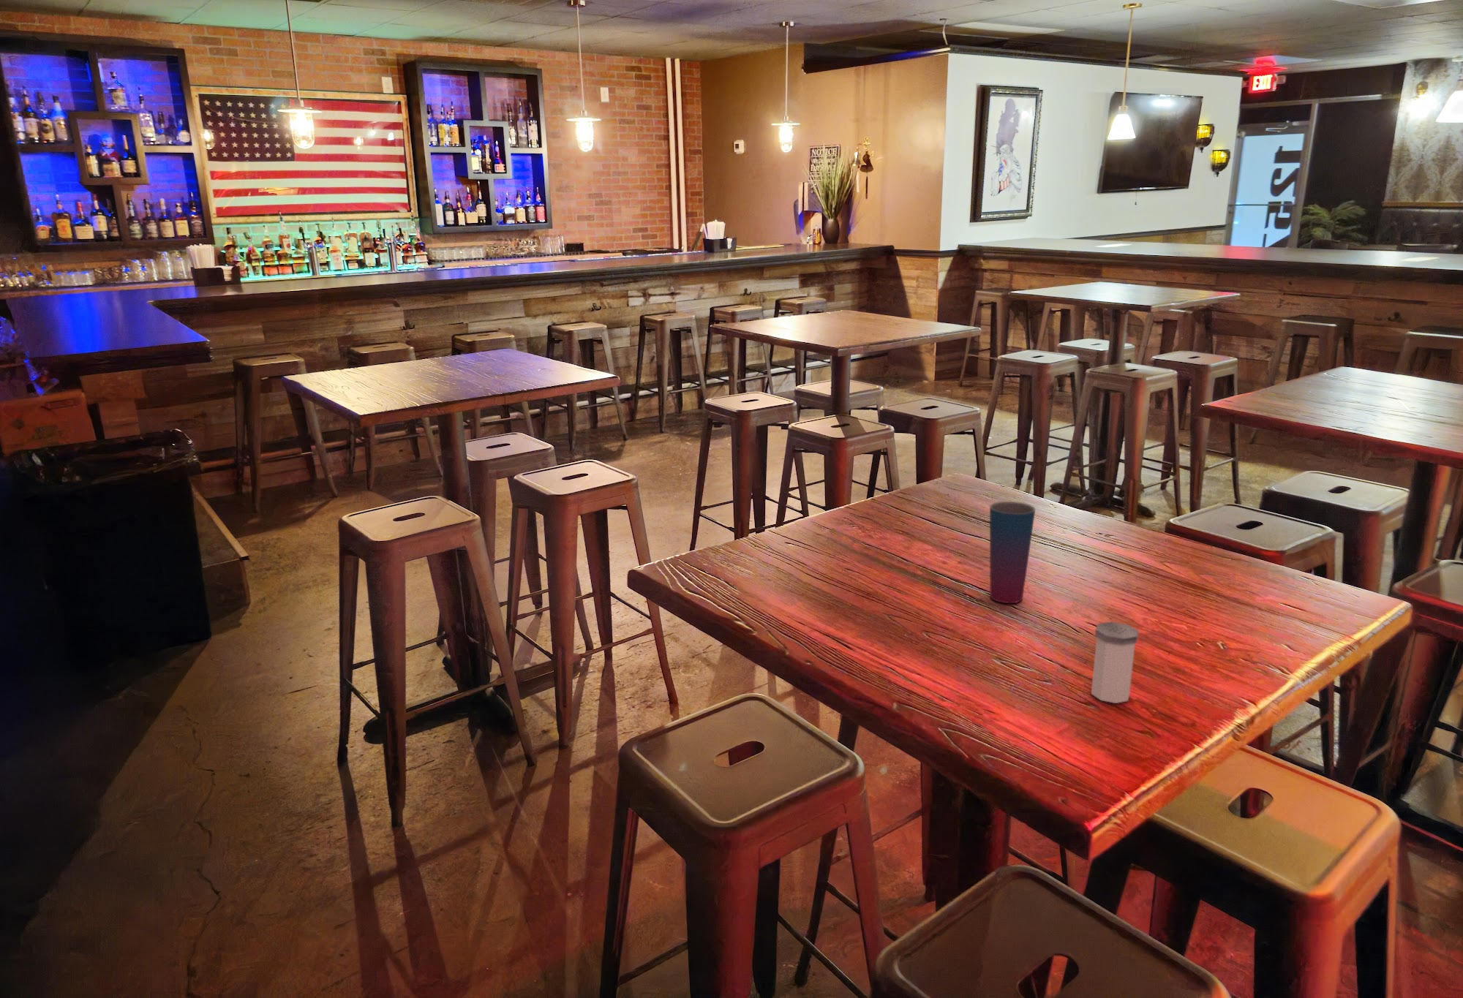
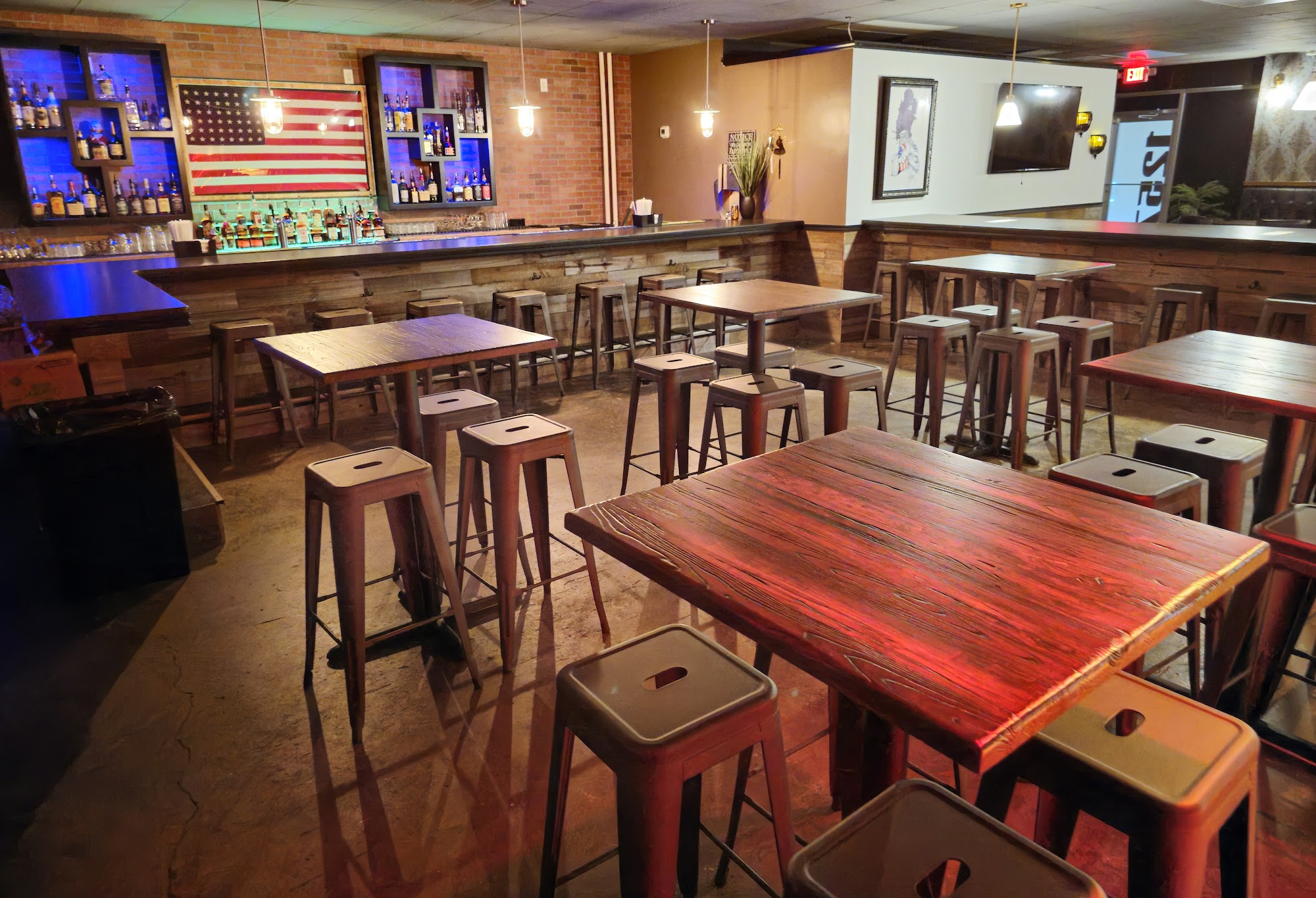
- cup [989,501,1036,603]
- salt shaker [1091,621,1139,705]
